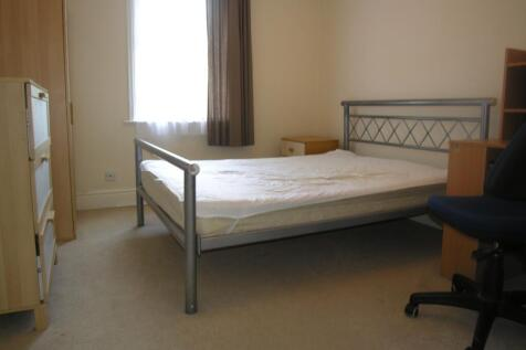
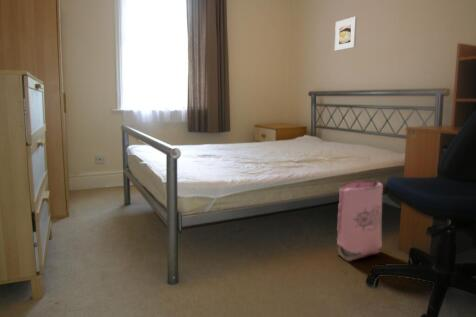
+ bag [336,179,384,262]
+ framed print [334,16,358,52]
